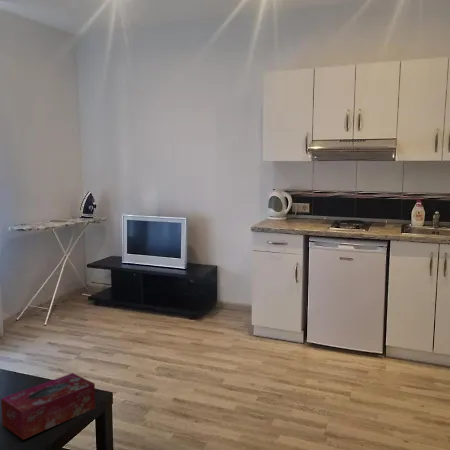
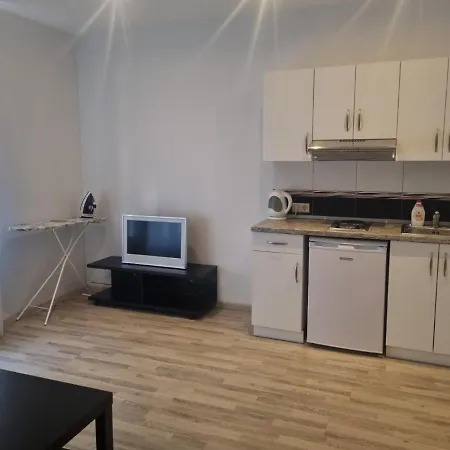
- tissue box [0,372,96,441]
